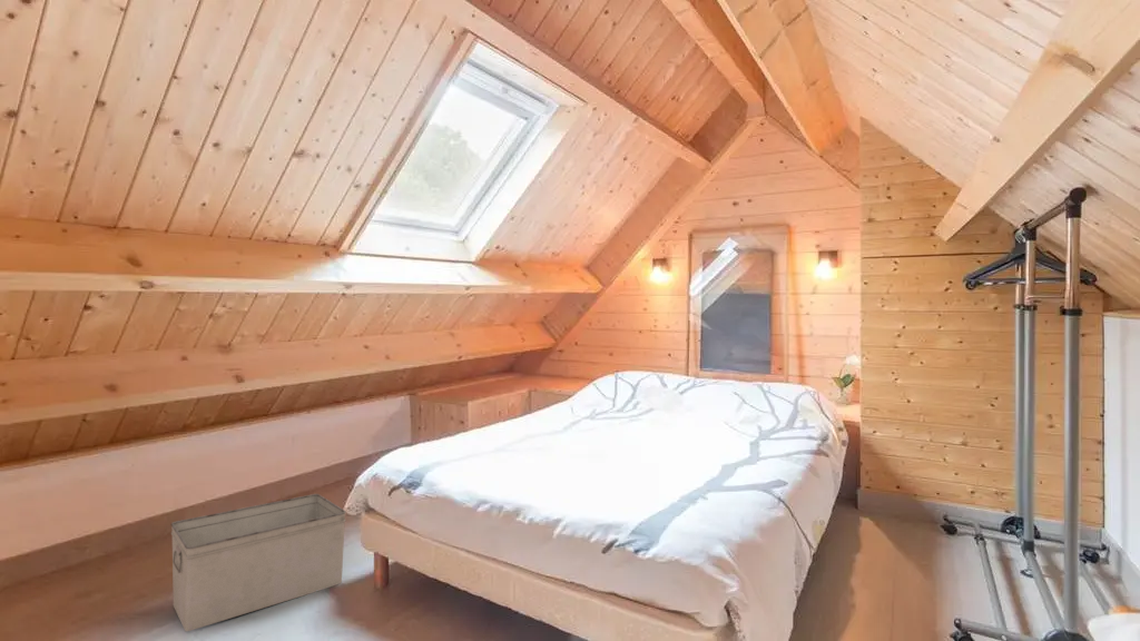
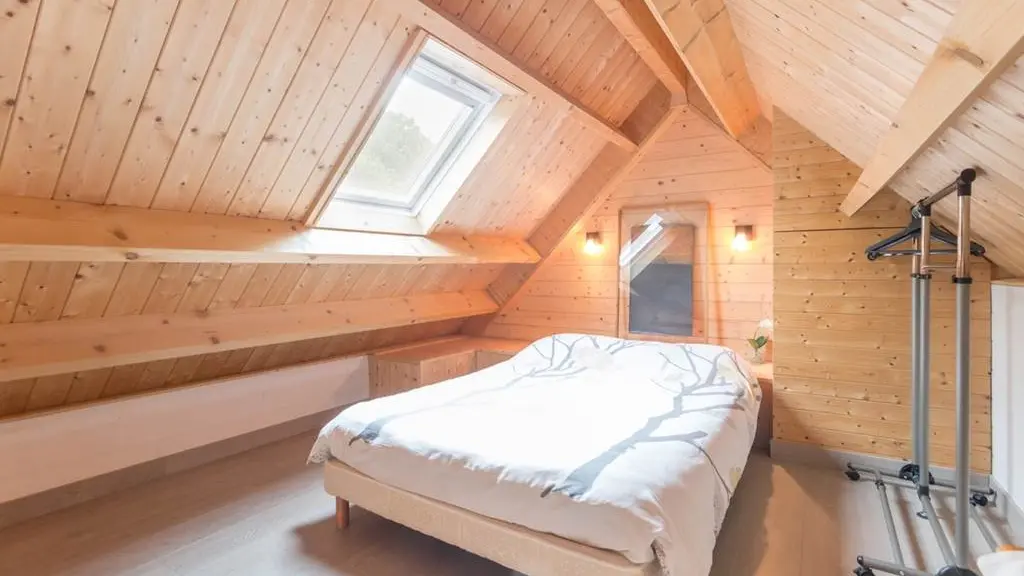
- storage bin [170,493,347,632]
